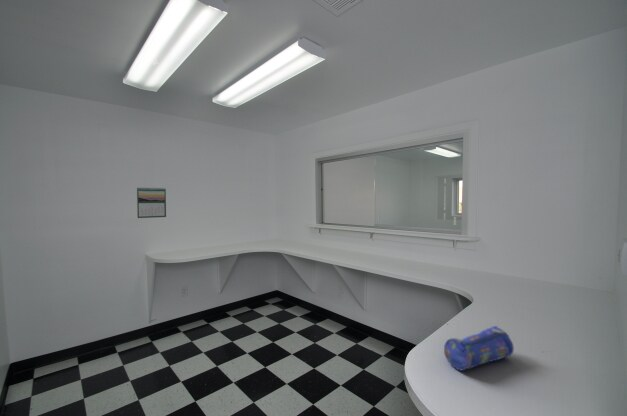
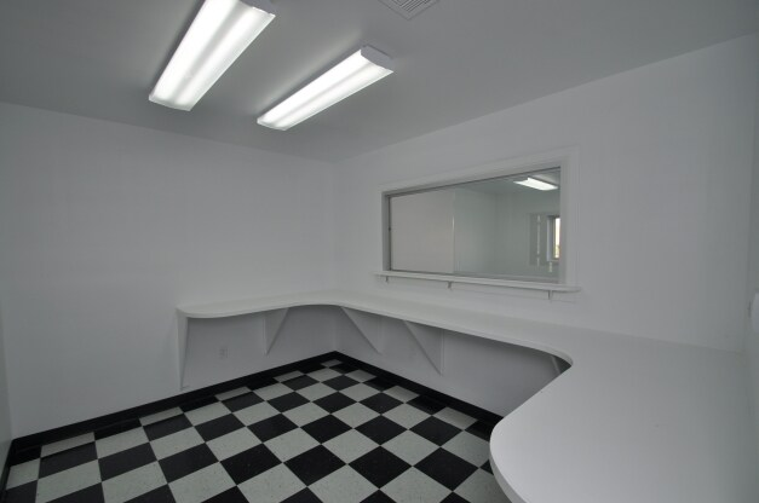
- calendar [136,186,167,219]
- pencil case [443,325,515,372]
